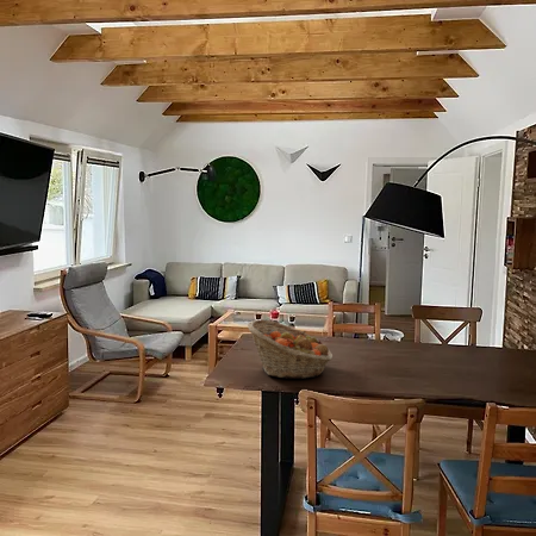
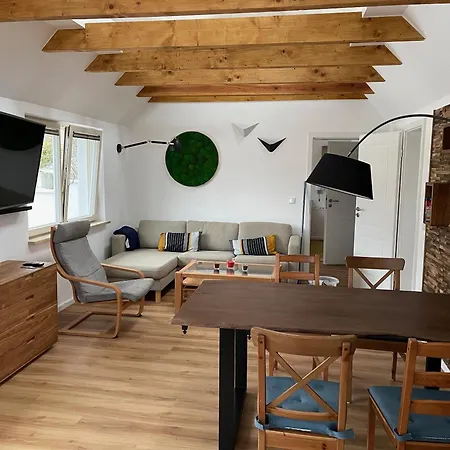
- fruit basket [247,318,334,380]
